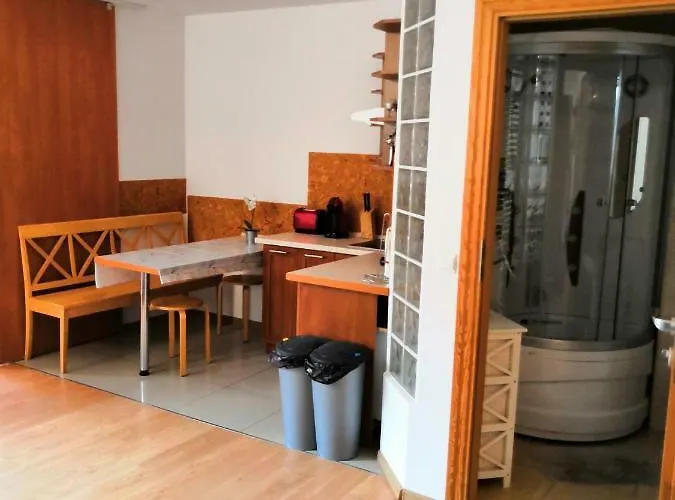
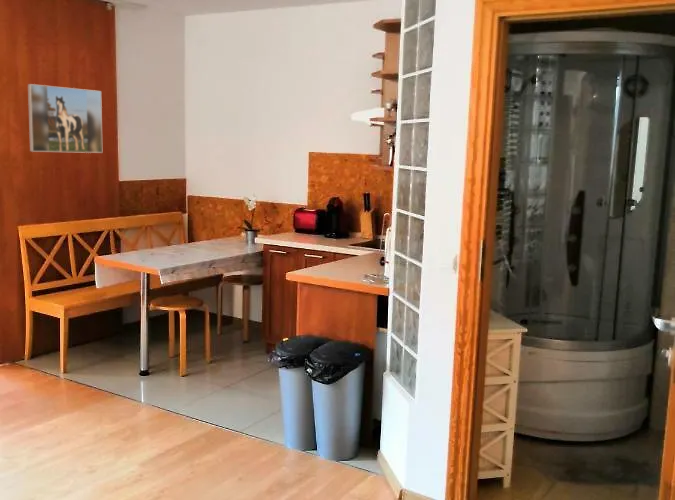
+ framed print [27,83,103,154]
